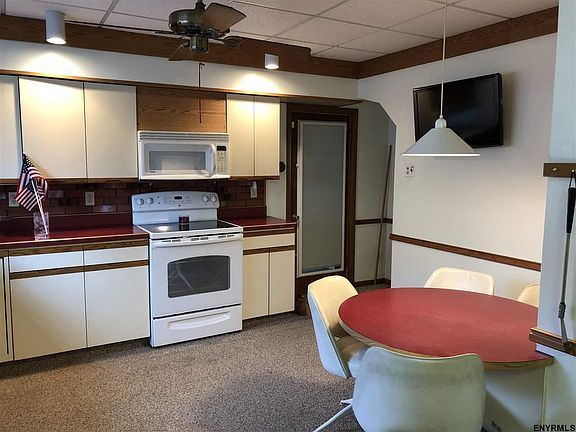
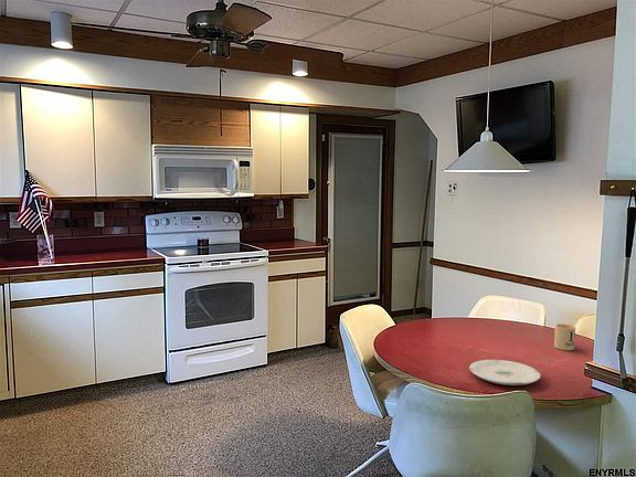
+ plate [468,359,541,386]
+ mug [553,322,576,351]
